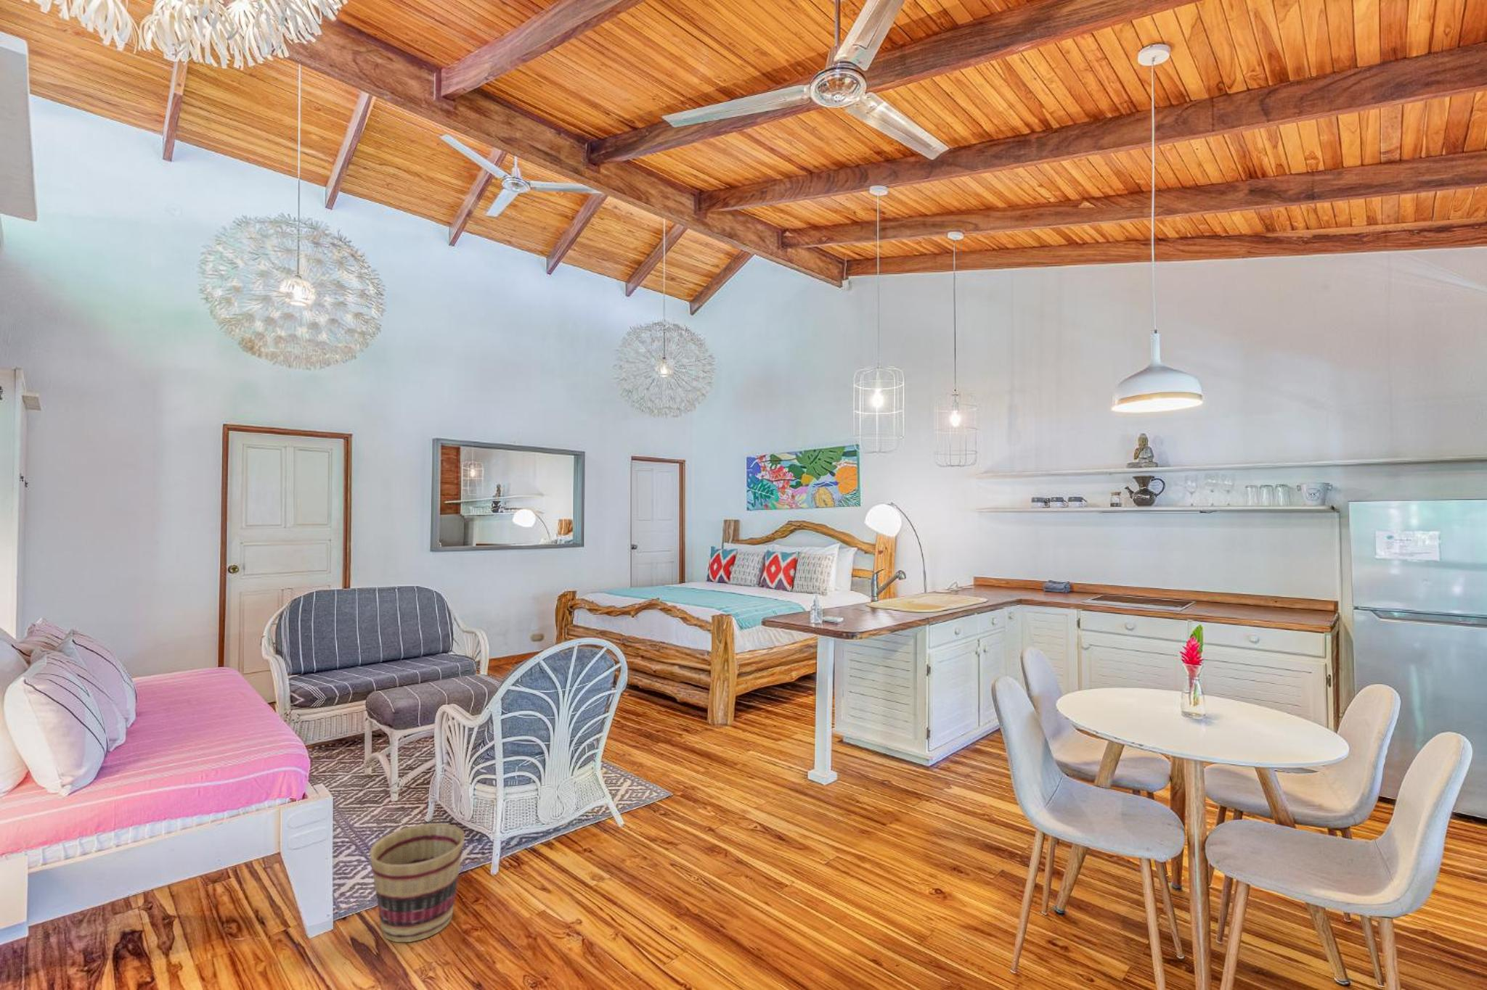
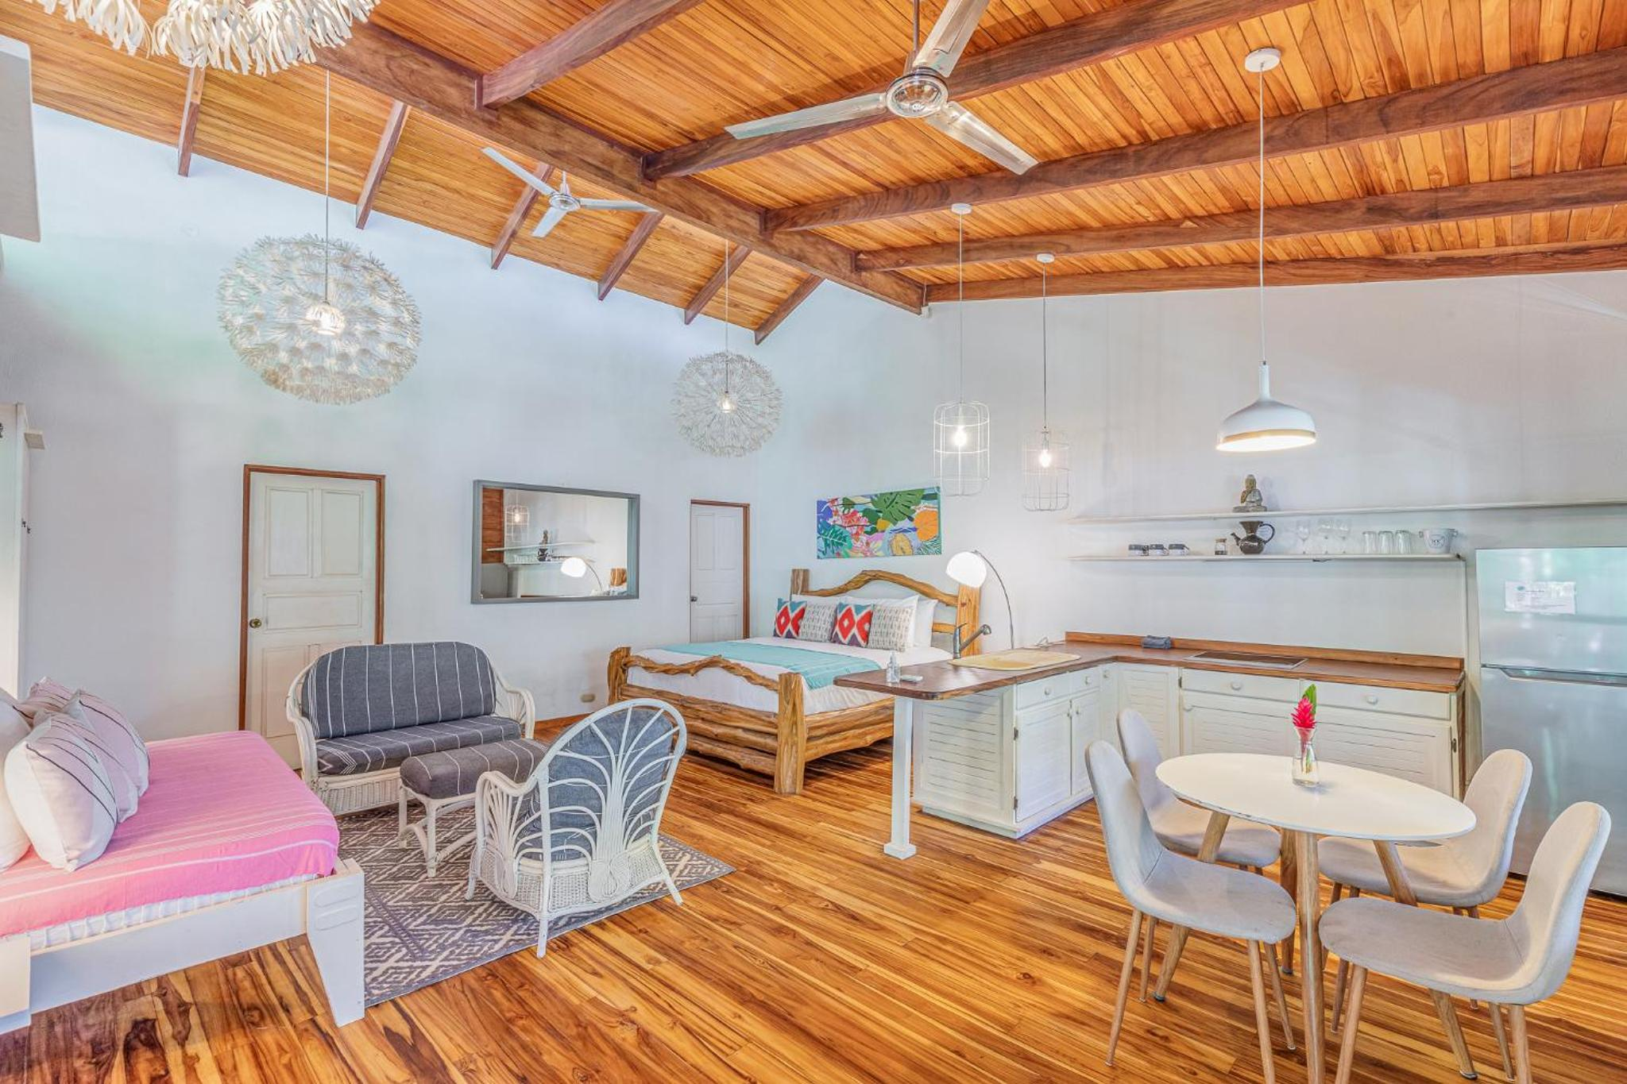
- basket [369,822,465,942]
